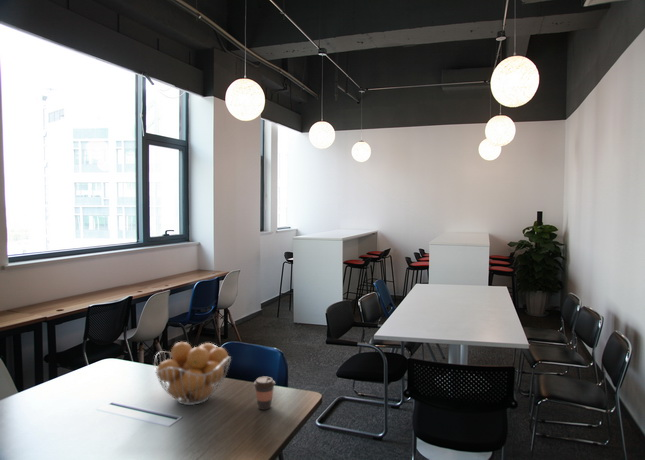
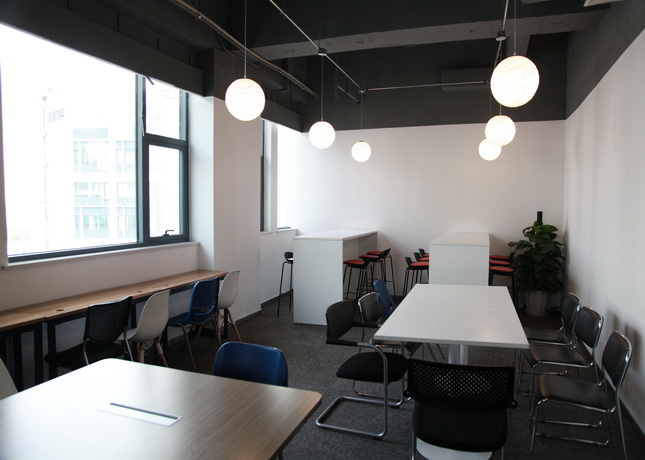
- coffee cup [253,376,276,411]
- fruit basket [153,341,232,406]
